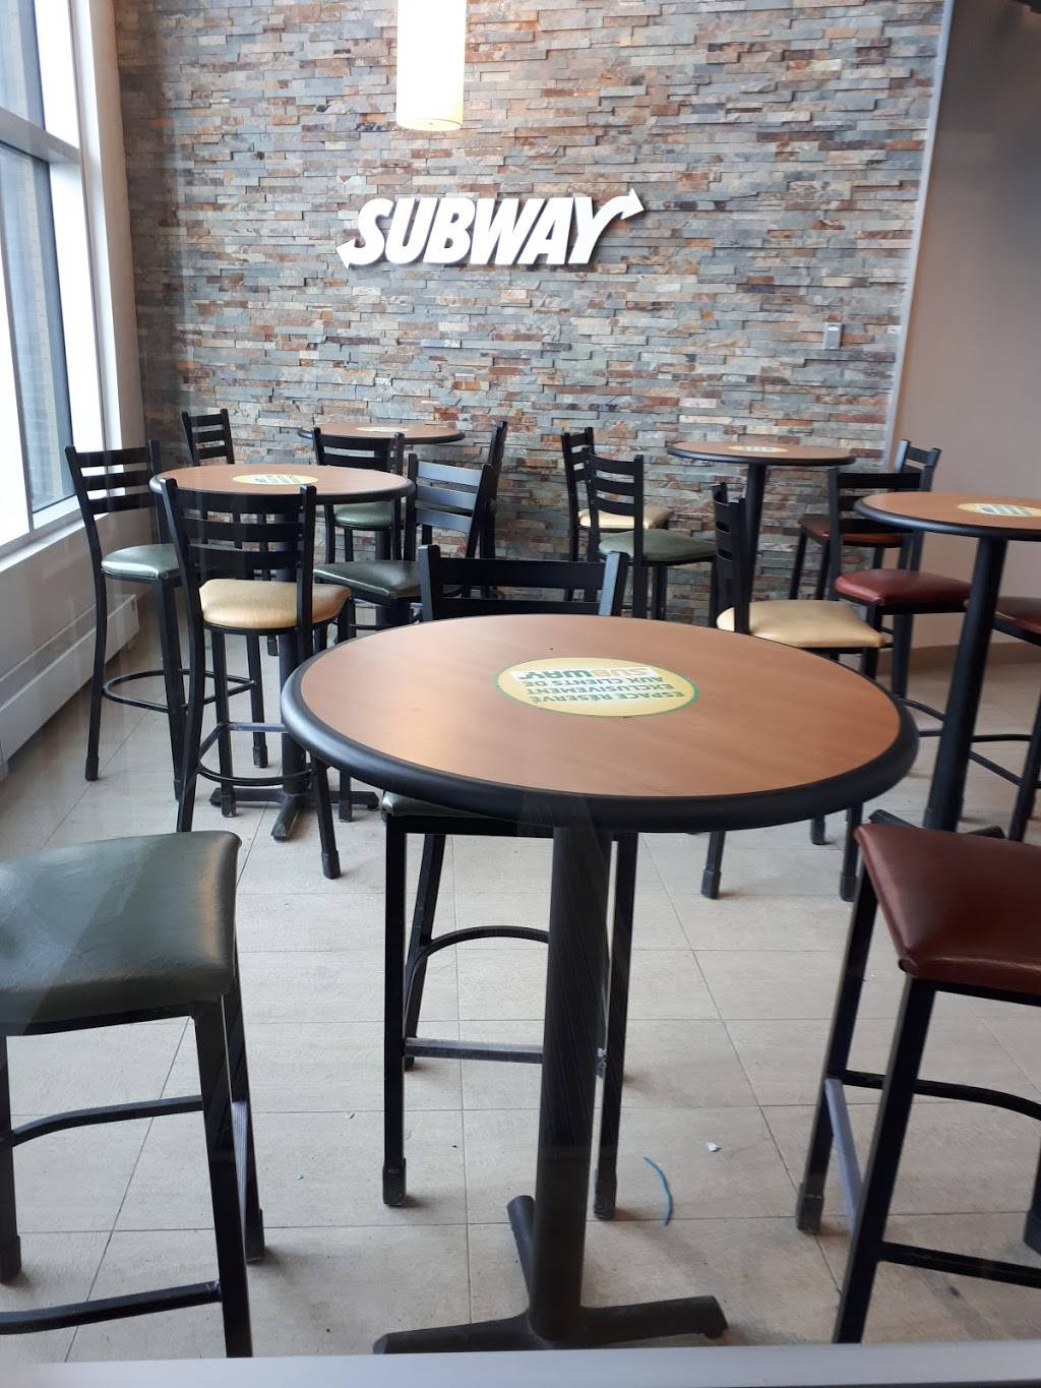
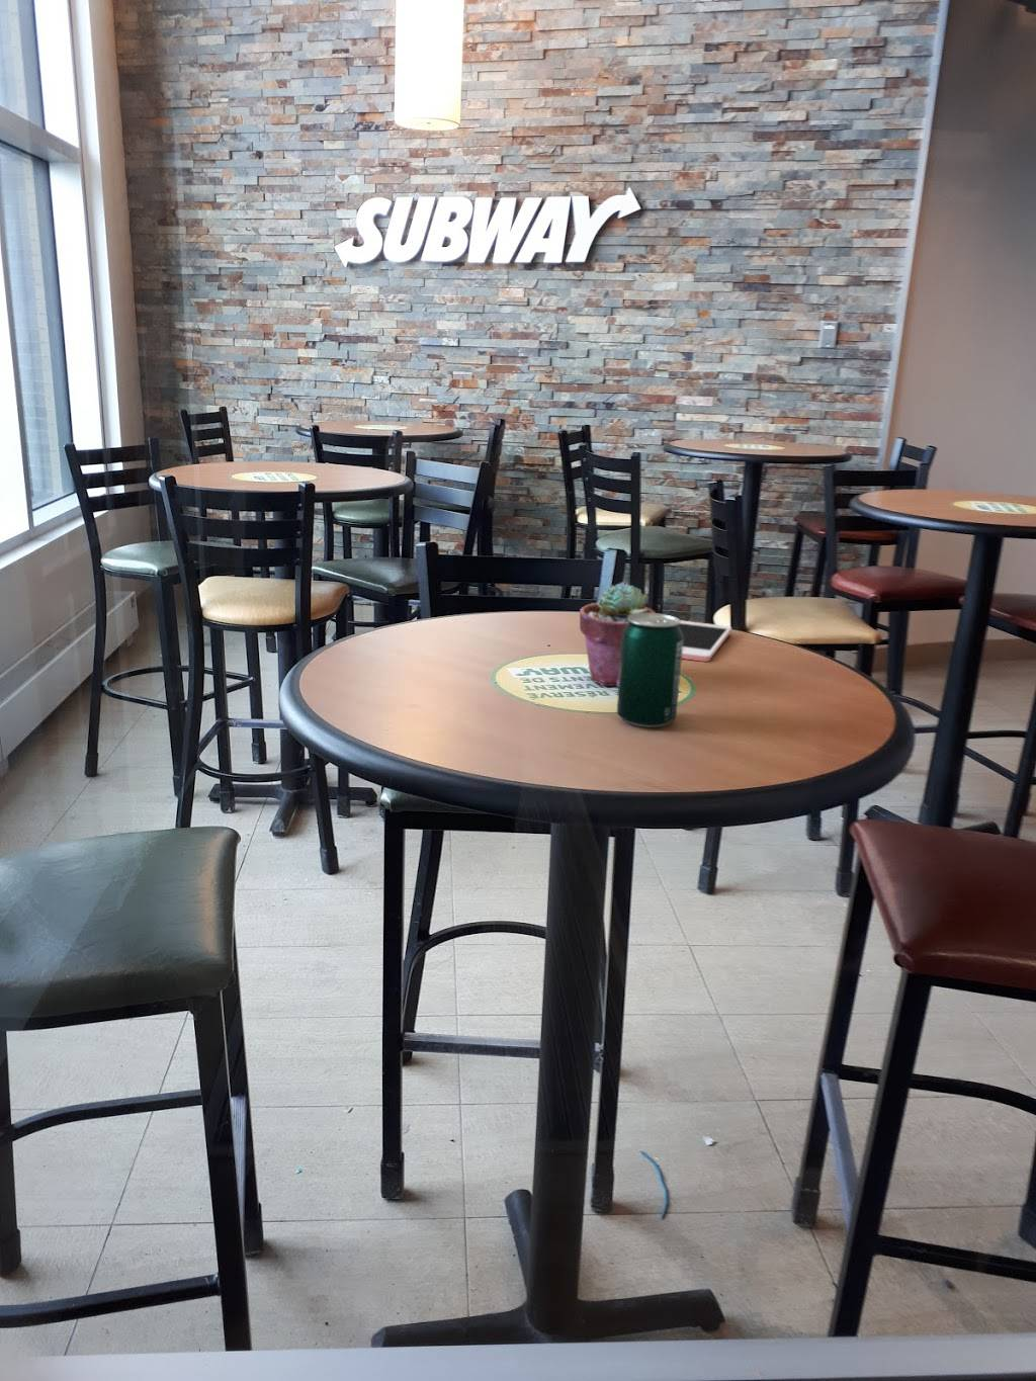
+ cell phone [679,619,732,663]
+ potted succulent [579,581,656,687]
+ beverage can [616,612,683,728]
